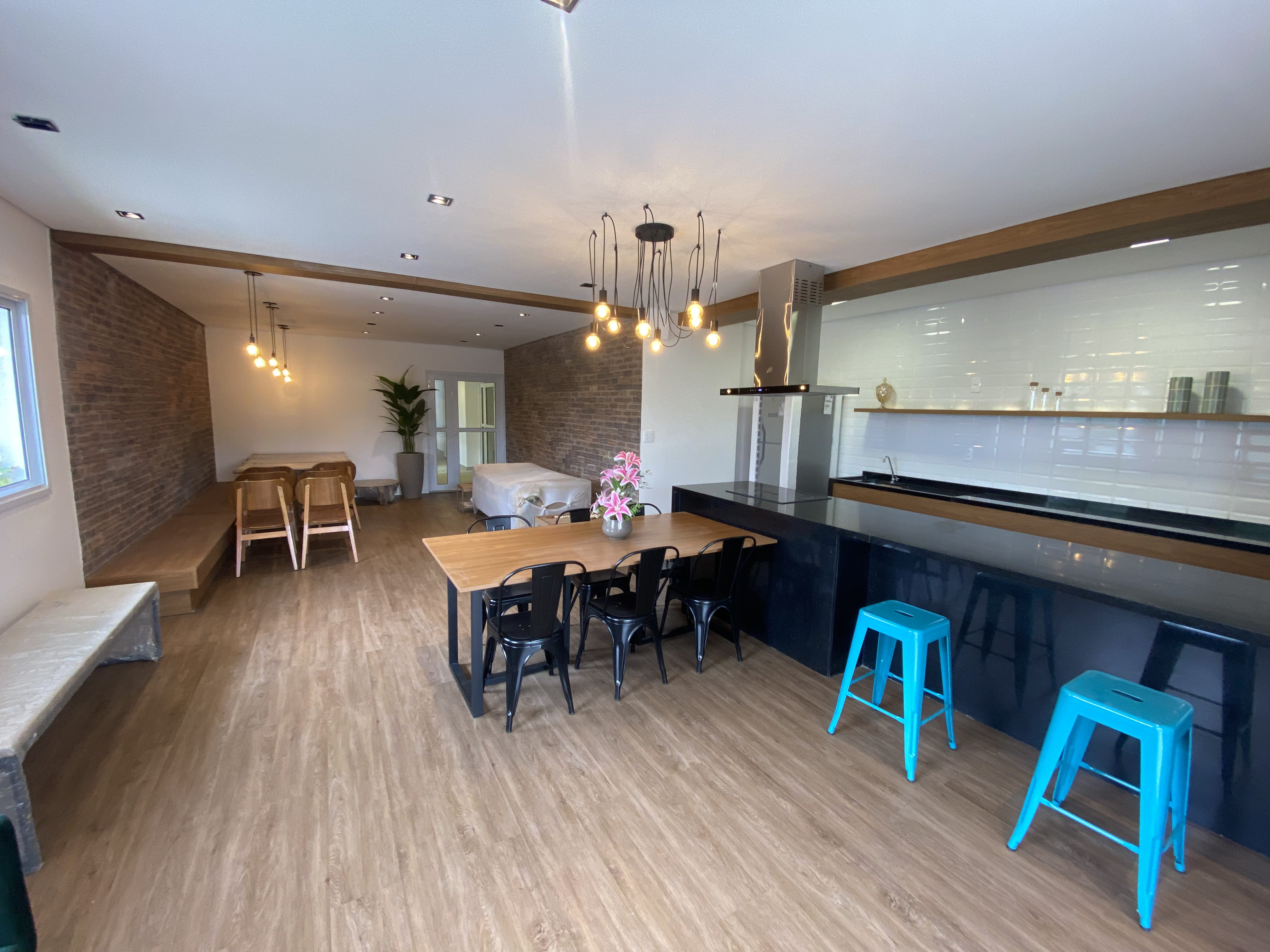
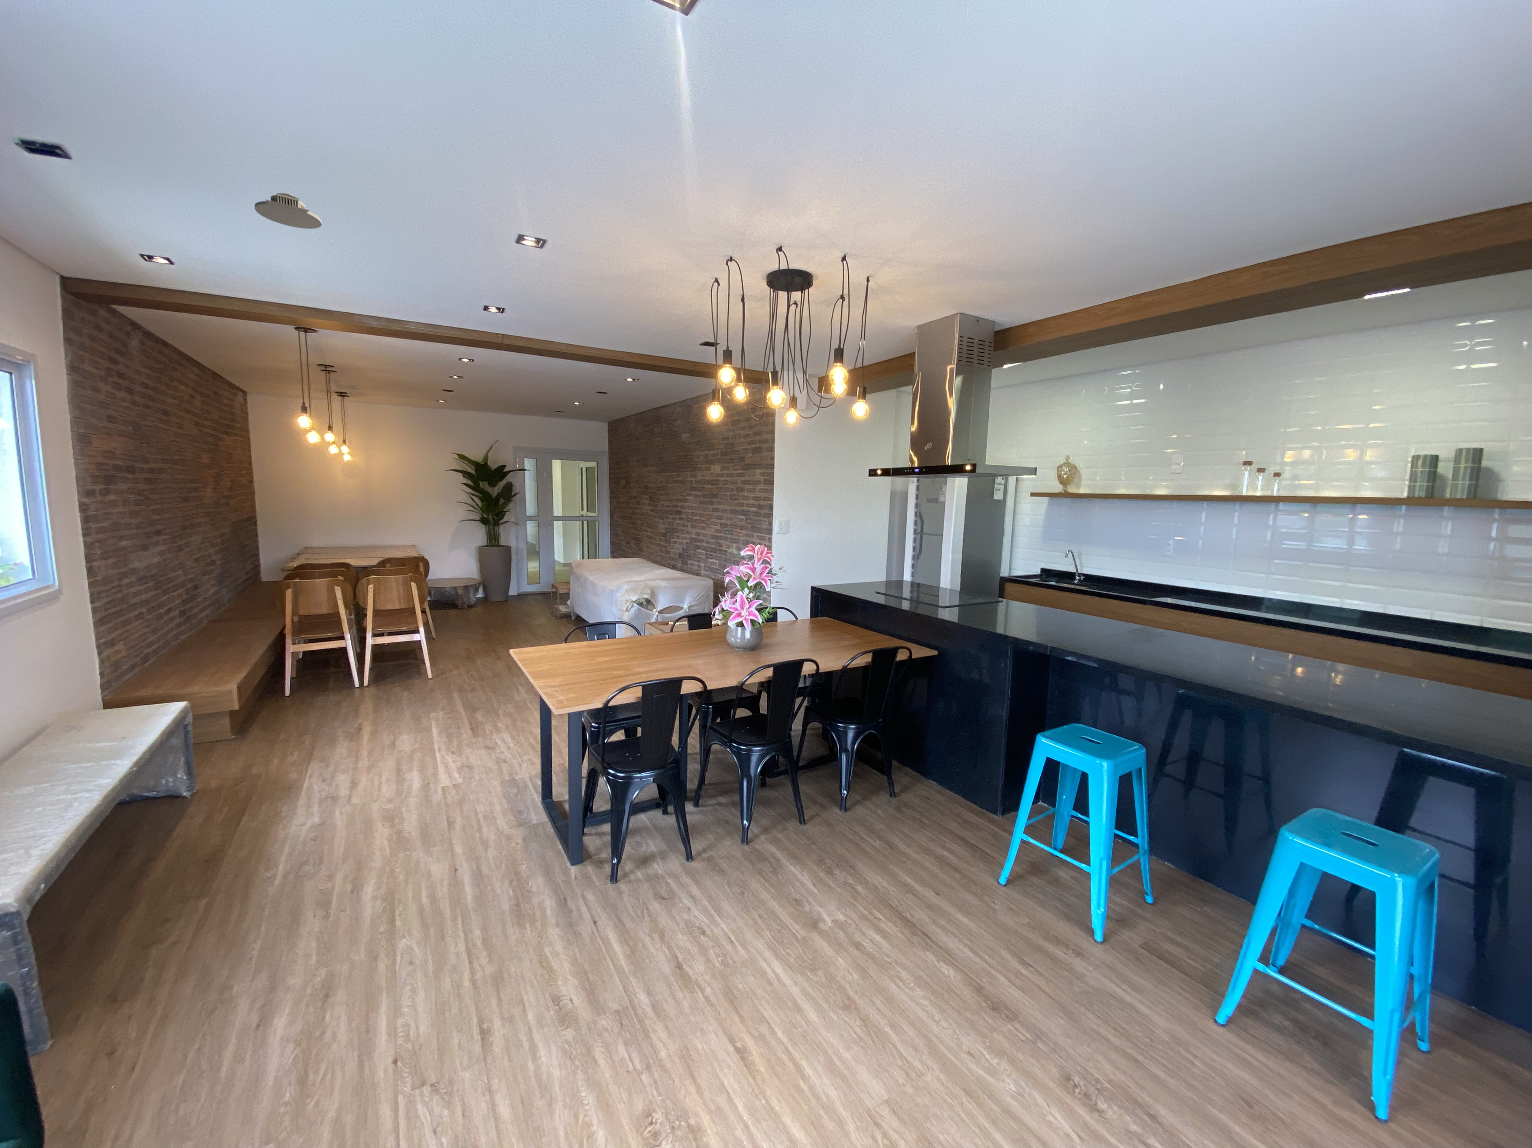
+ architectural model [255,192,322,229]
